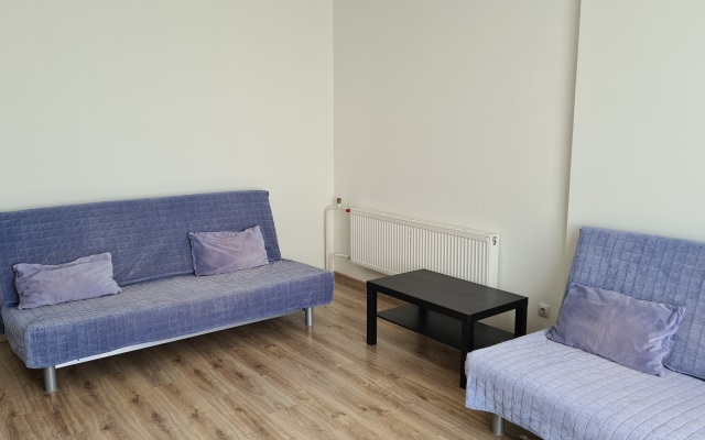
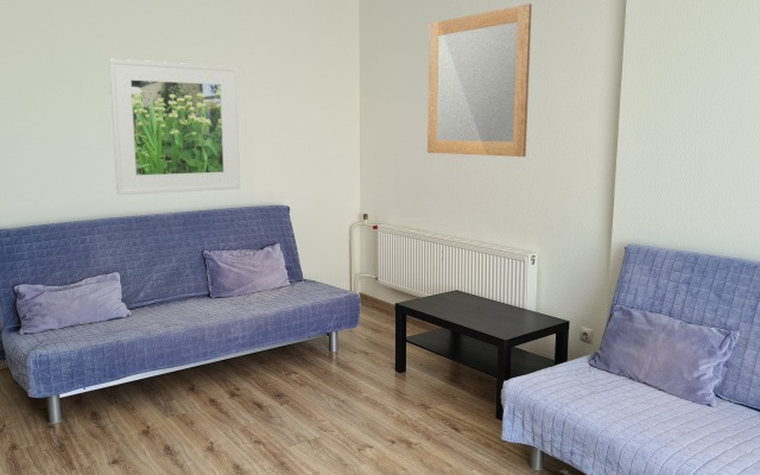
+ home mirror [426,2,533,158]
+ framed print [108,58,241,196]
